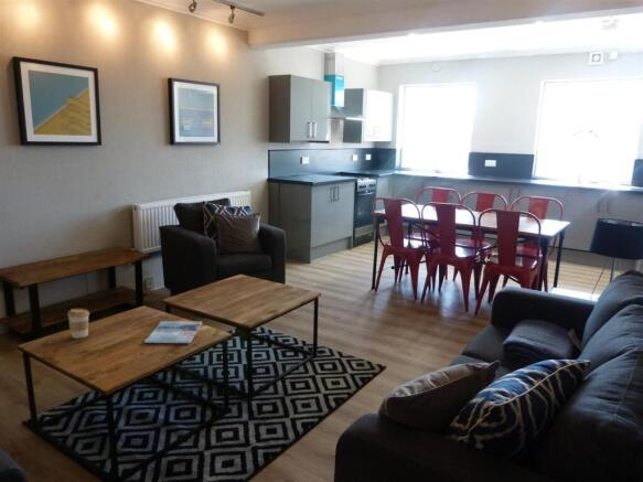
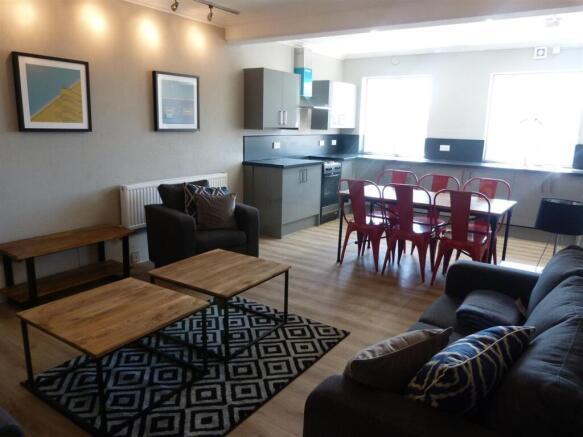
- coffee cup [66,308,90,340]
- magazine [143,320,203,344]
